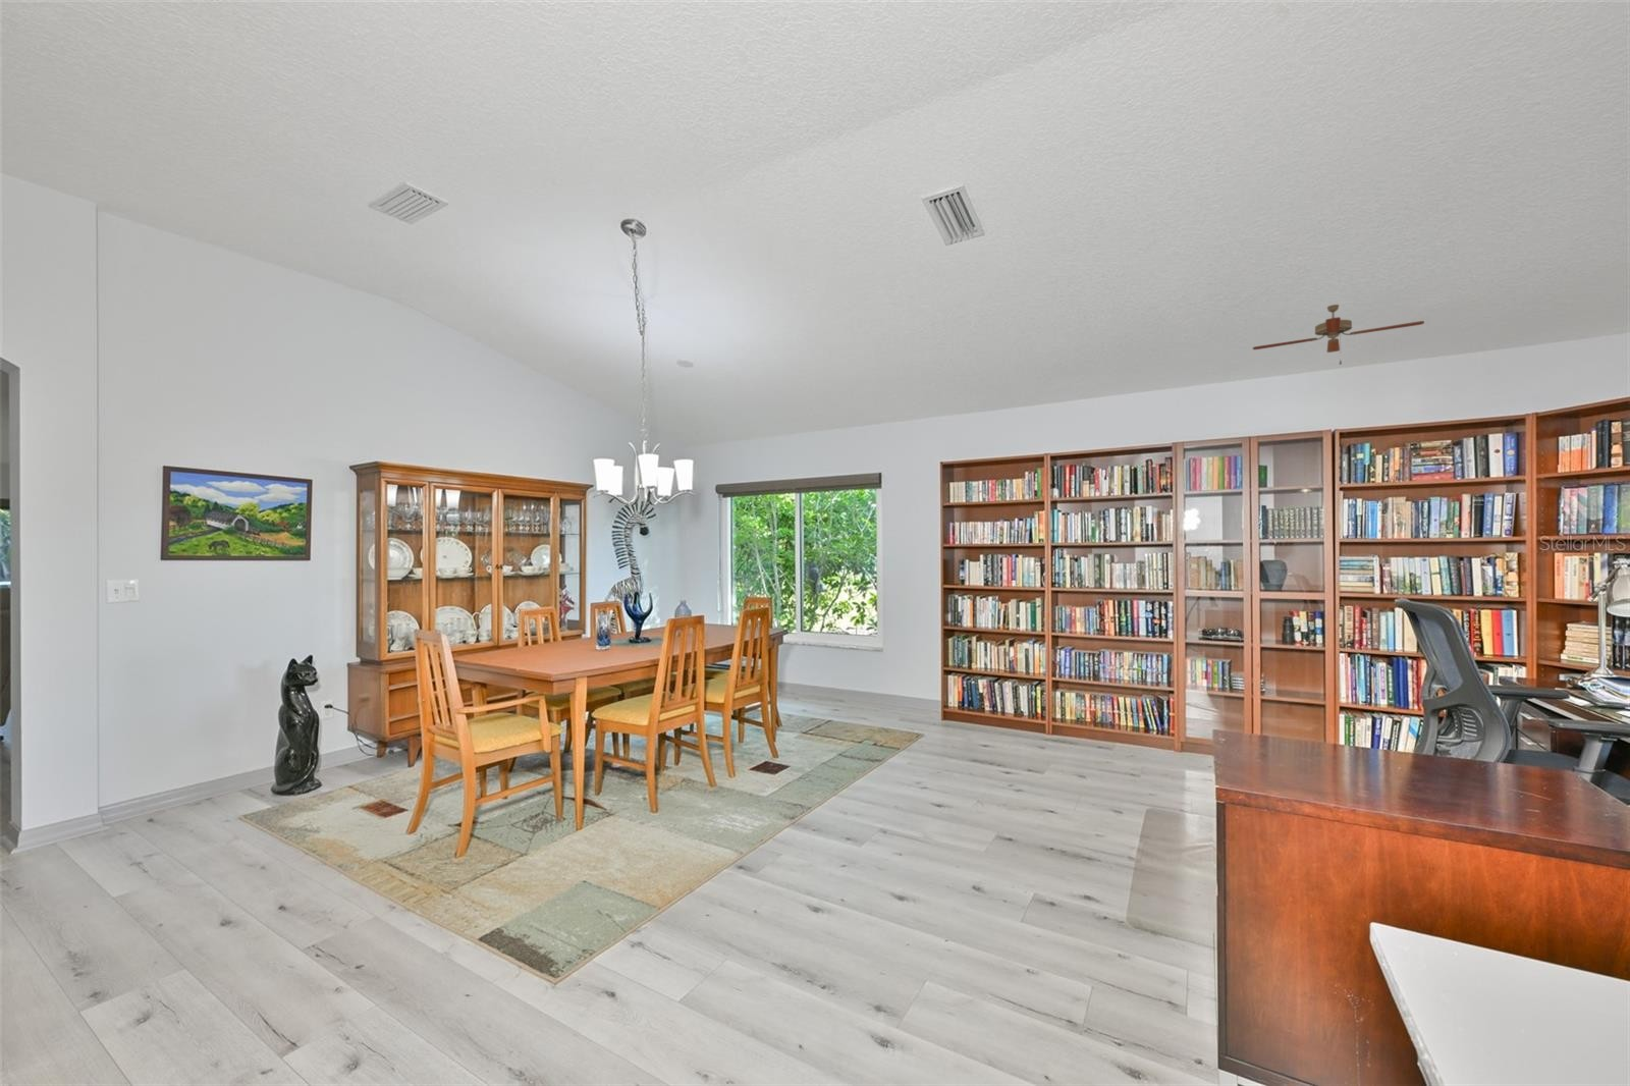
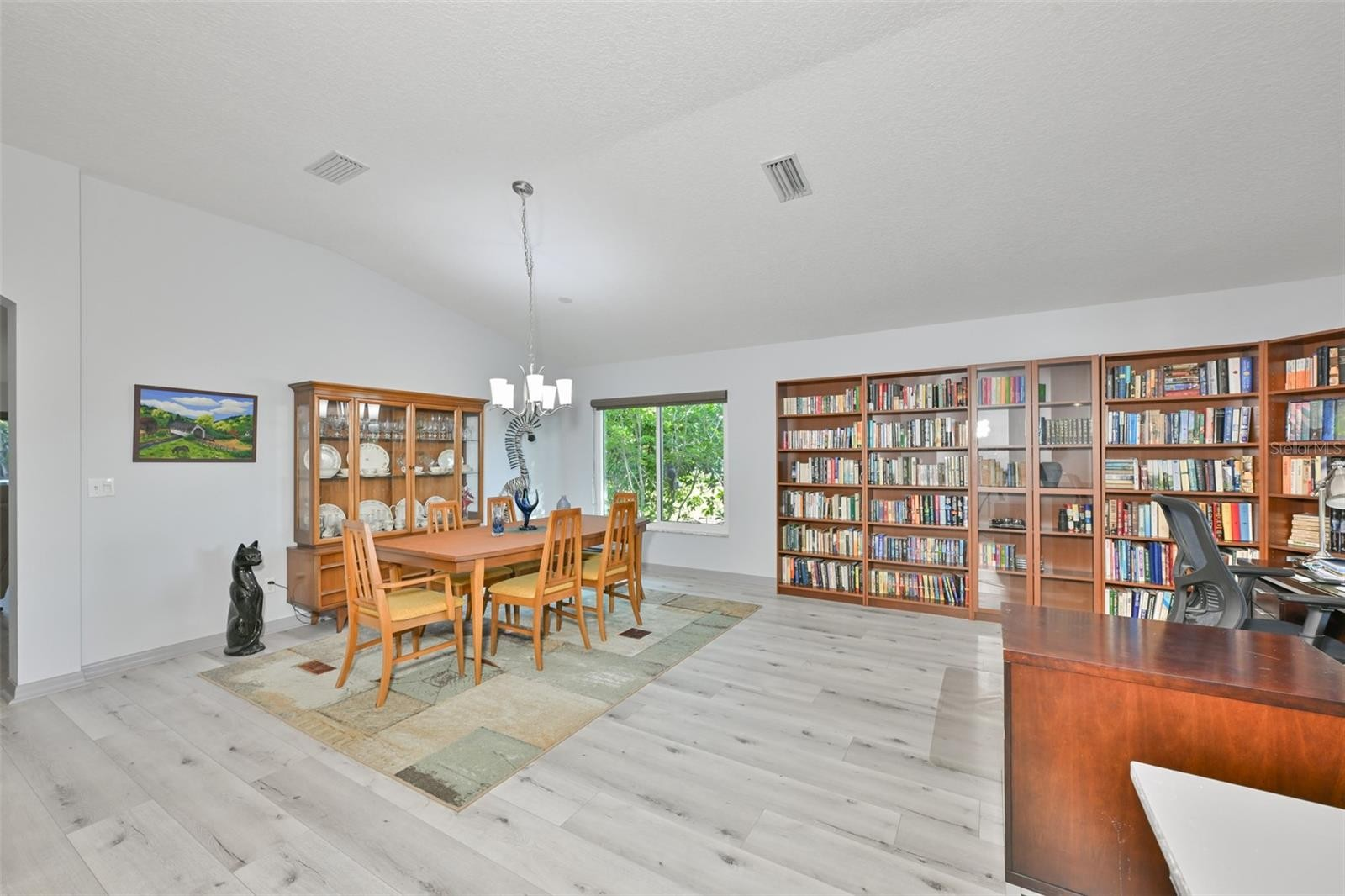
- ceiling fan [1252,303,1425,366]
